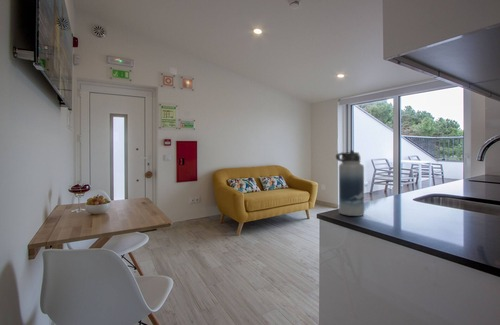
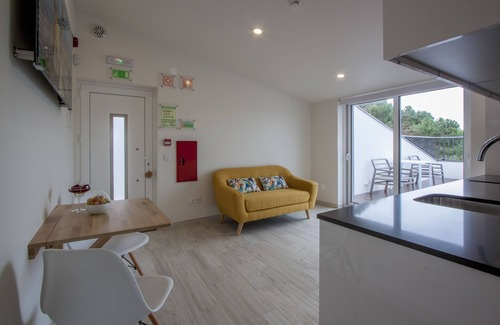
- water bottle [335,149,365,217]
